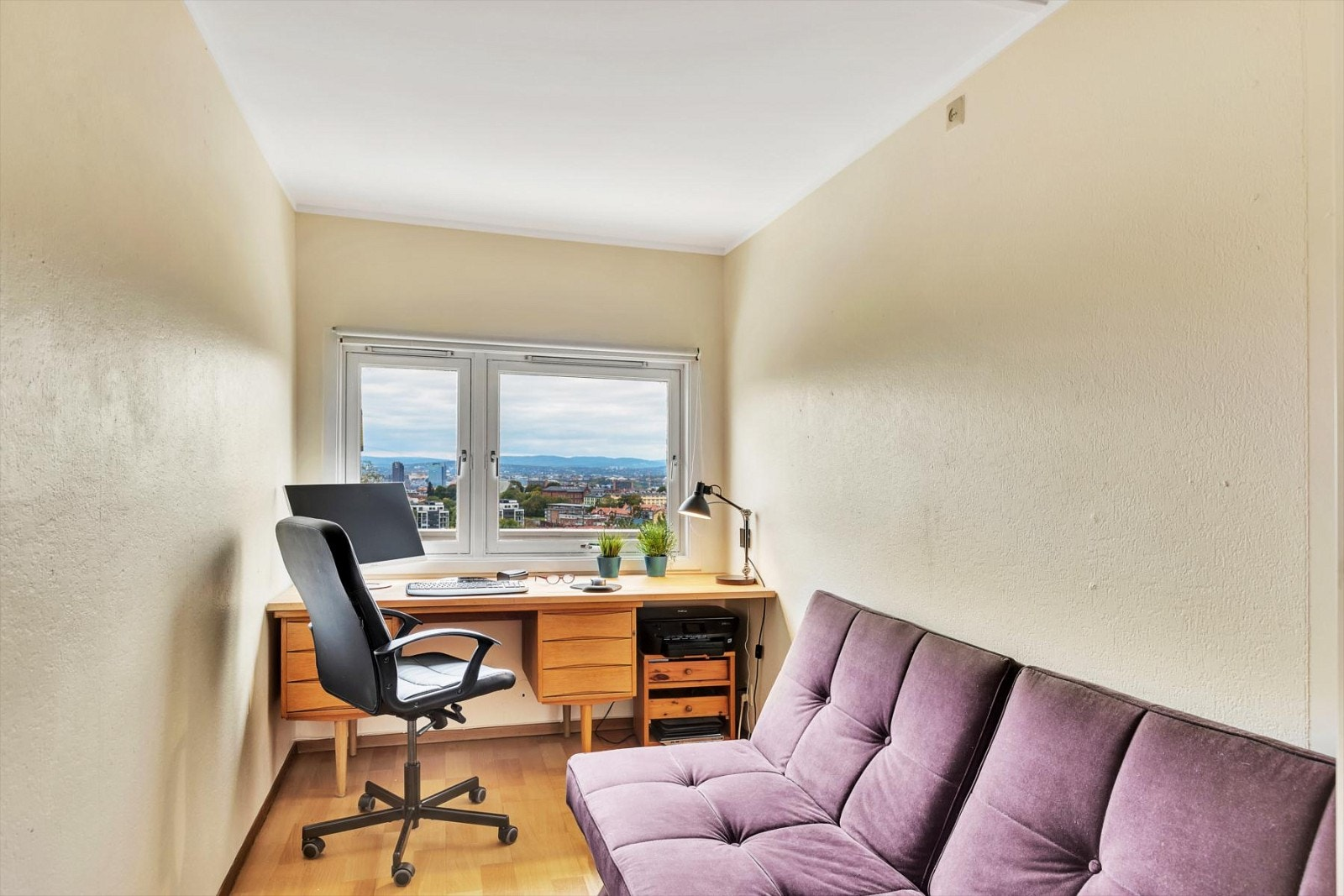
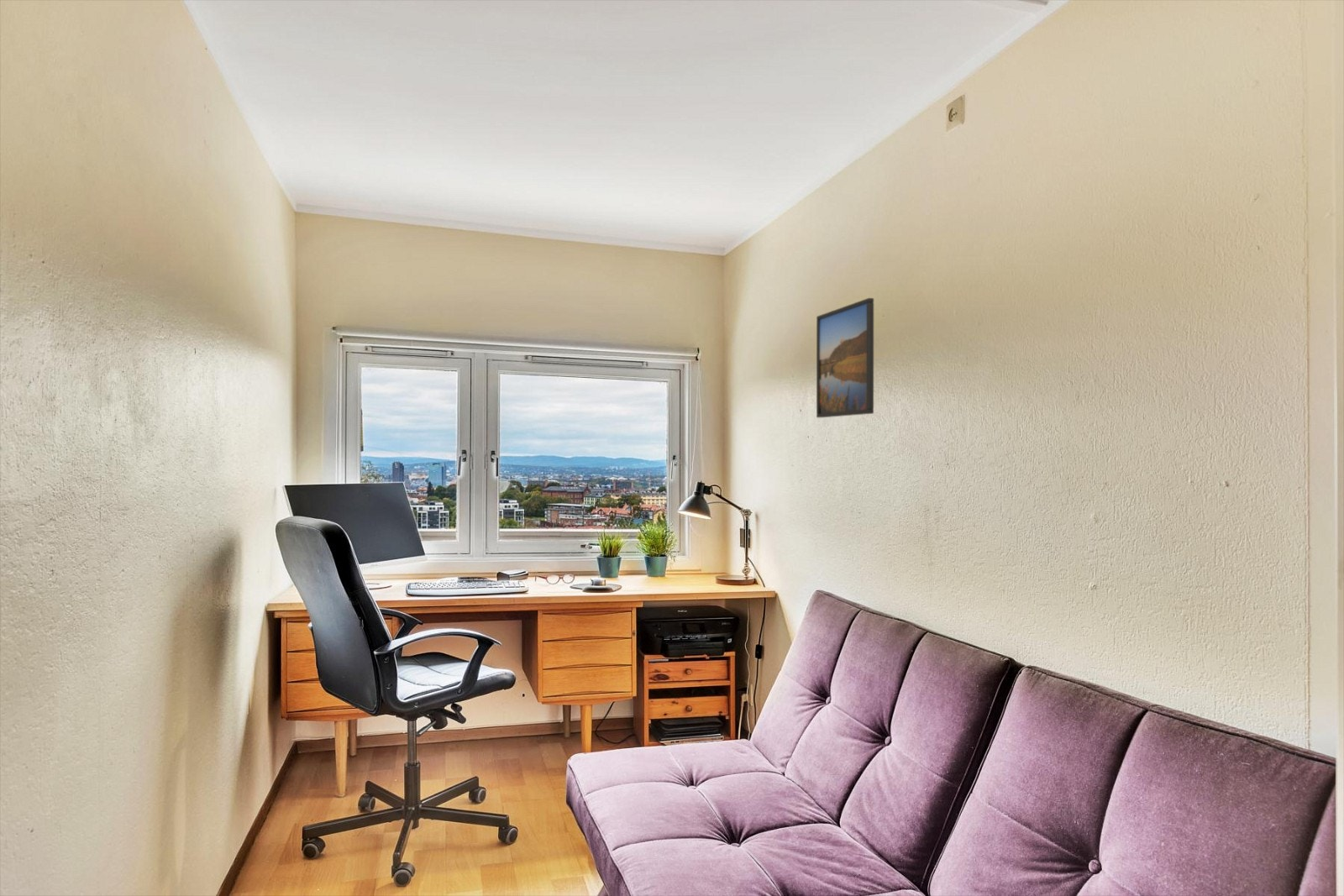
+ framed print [816,297,874,418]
